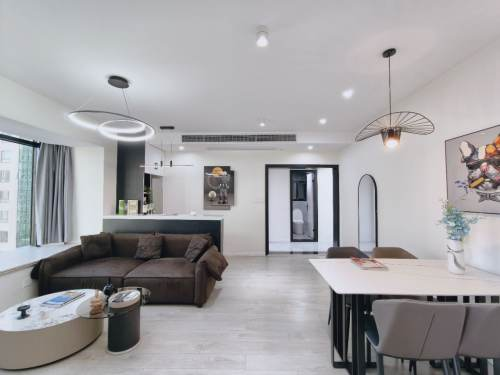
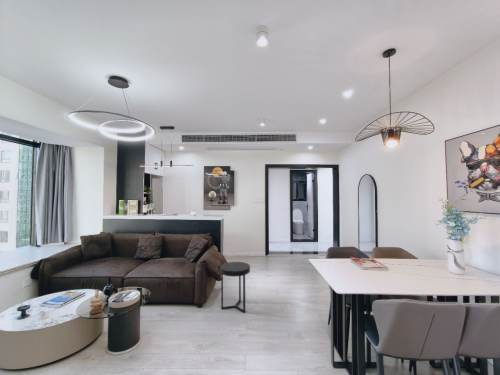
+ side table [219,261,251,314]
